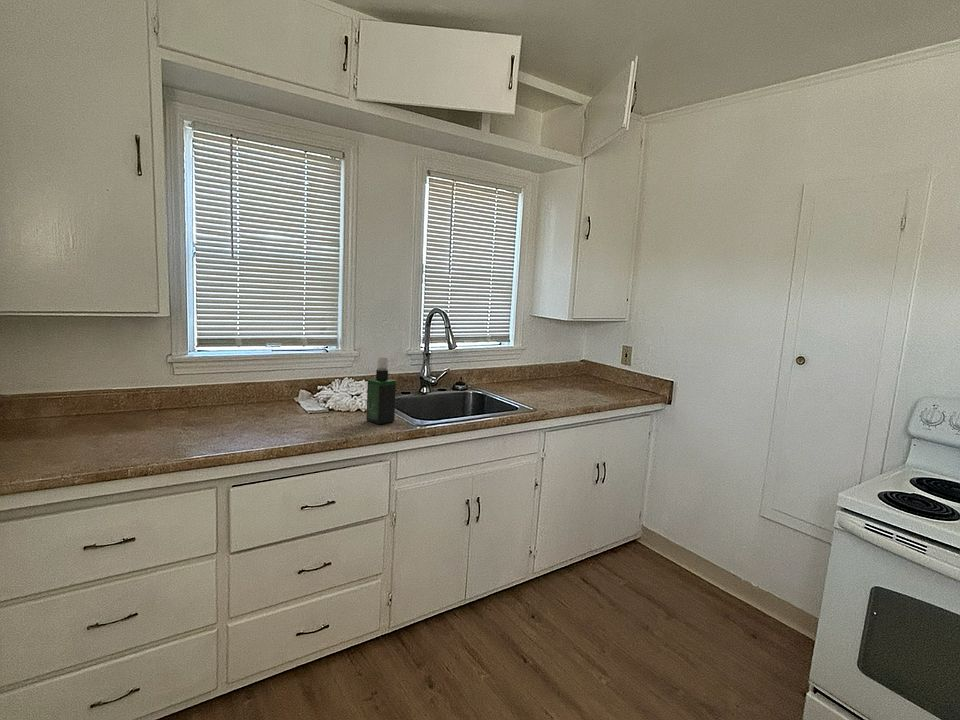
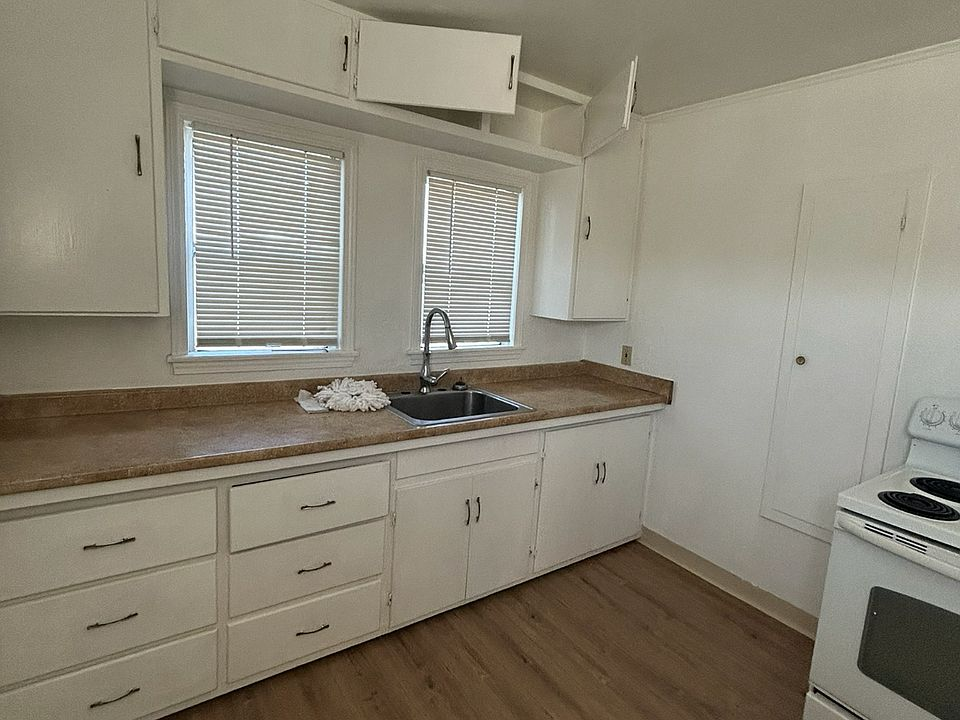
- spray bottle [365,356,397,425]
